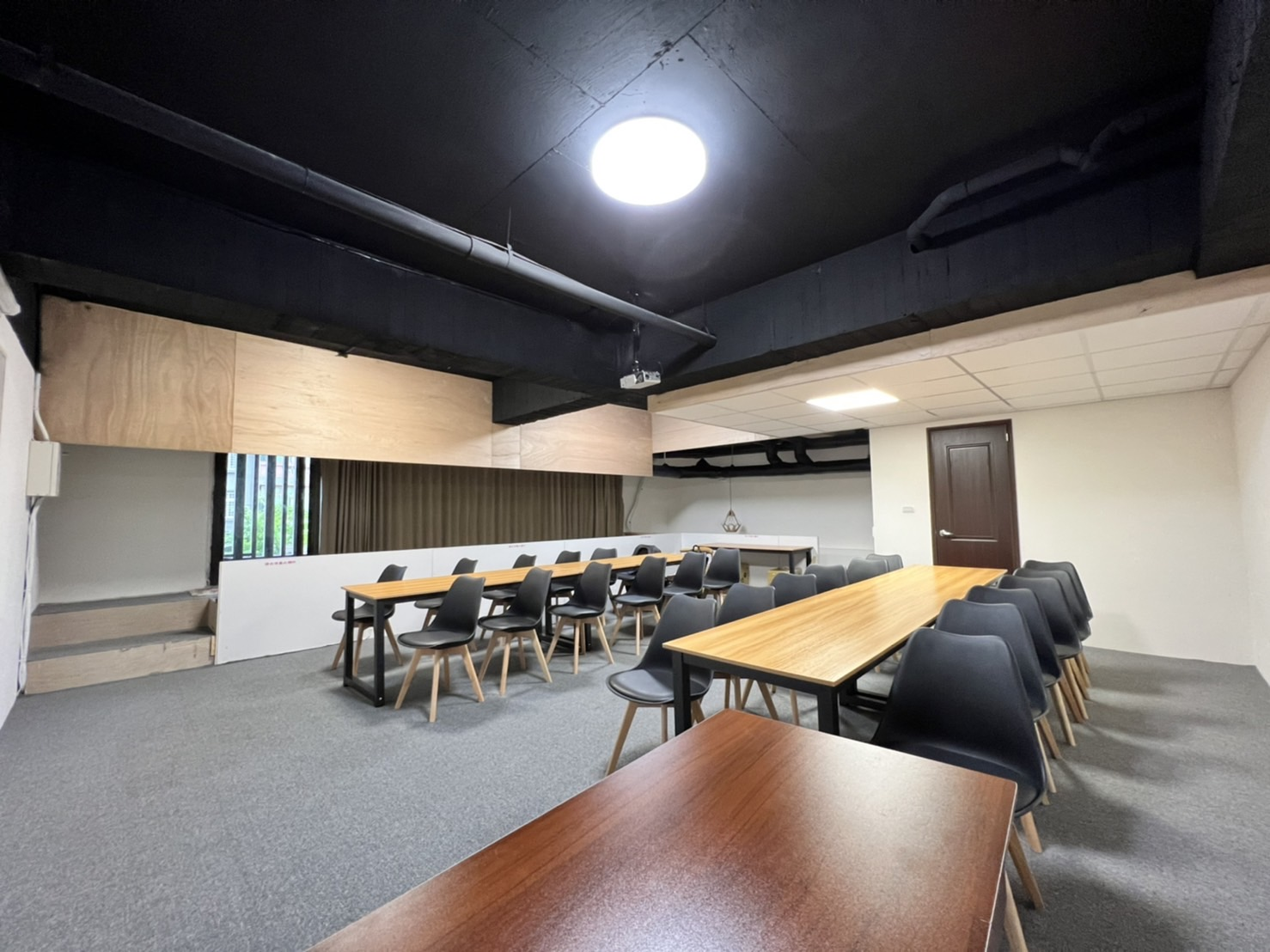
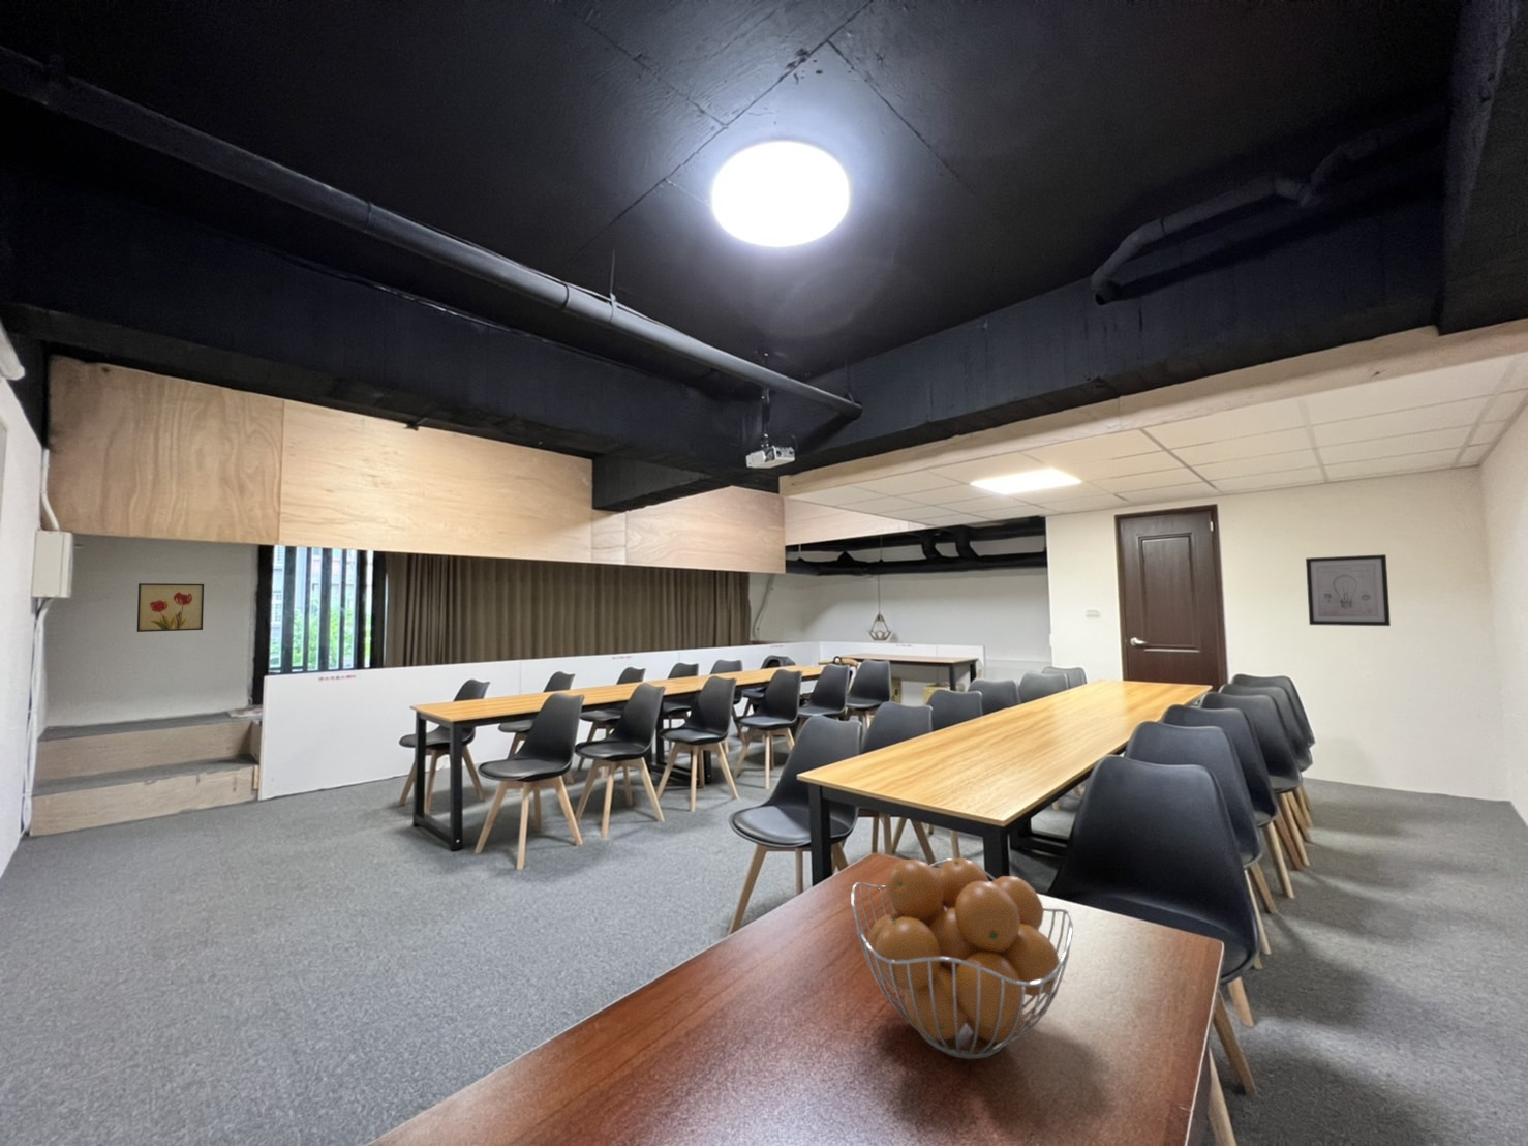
+ wall art [1304,554,1392,627]
+ wall art [136,583,205,633]
+ fruit basket [849,856,1074,1062]
